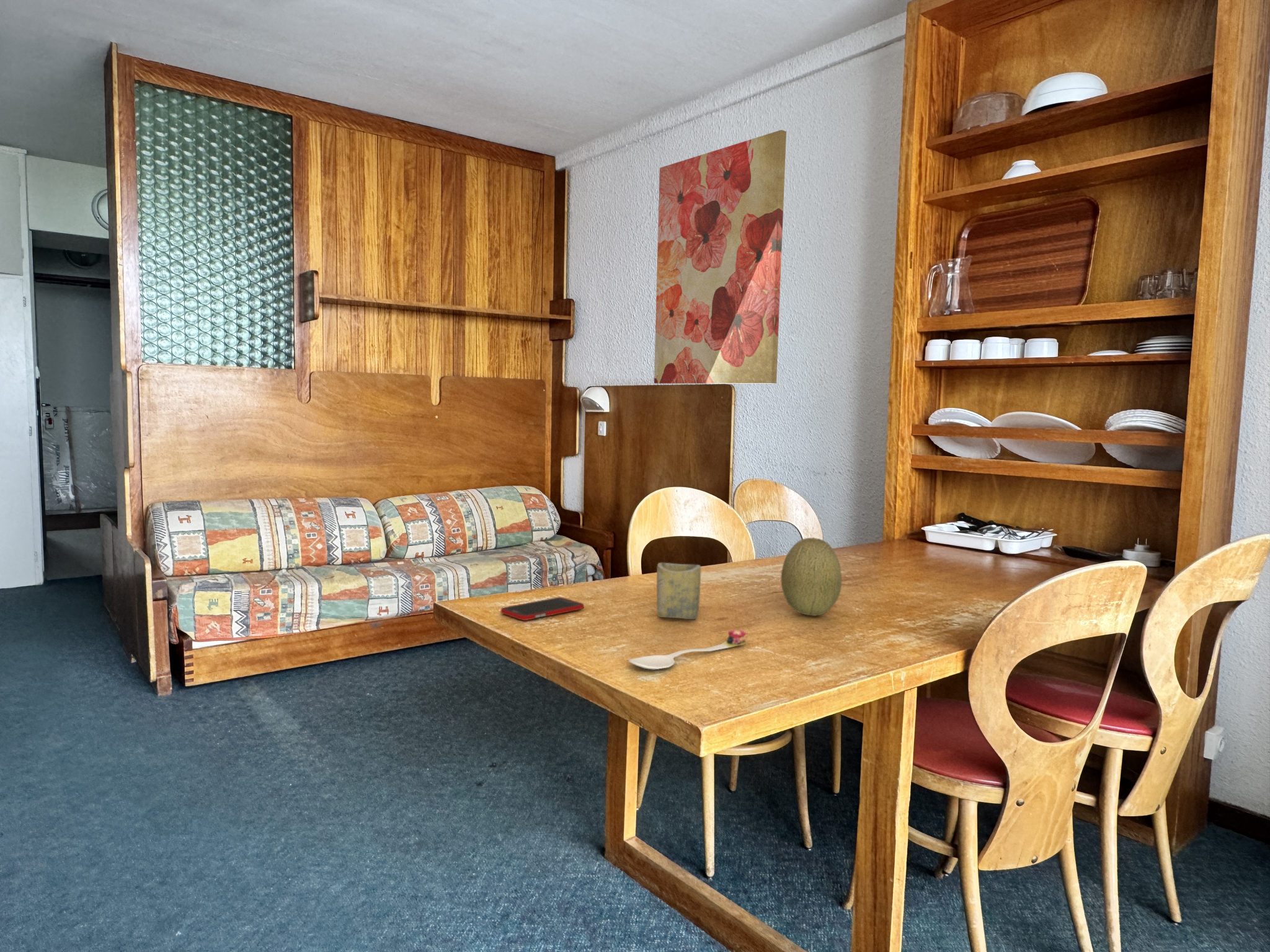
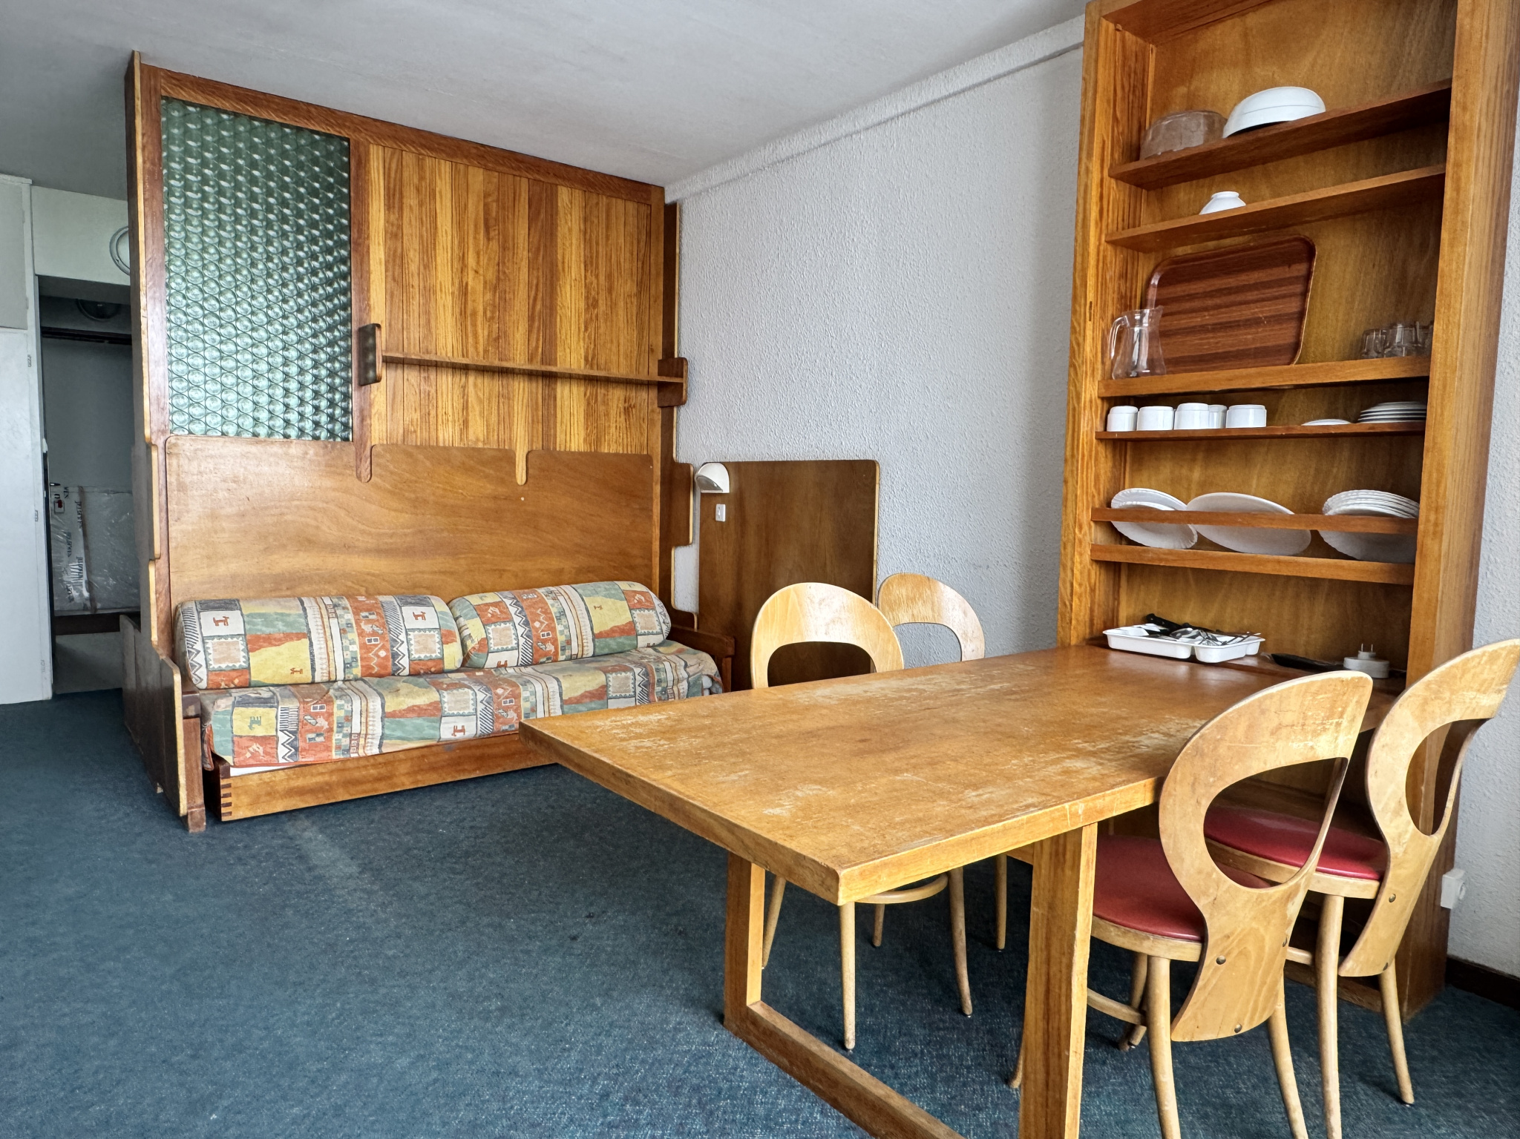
- spoon [628,629,748,671]
- cell phone [500,596,585,621]
- wall art [654,130,787,384]
- fruit [780,537,842,617]
- cup [656,562,701,620]
